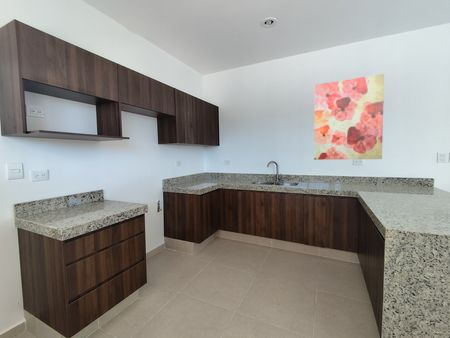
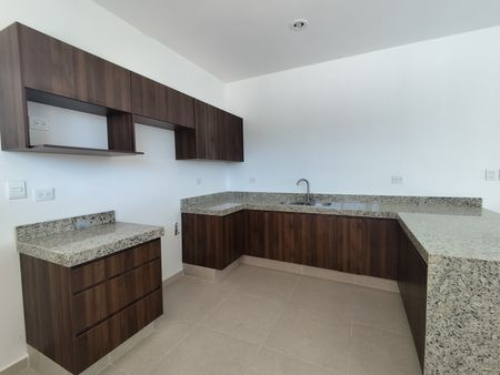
- wall art [313,73,385,161]
